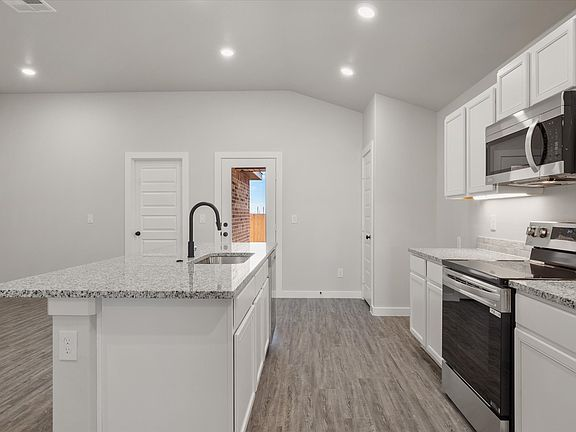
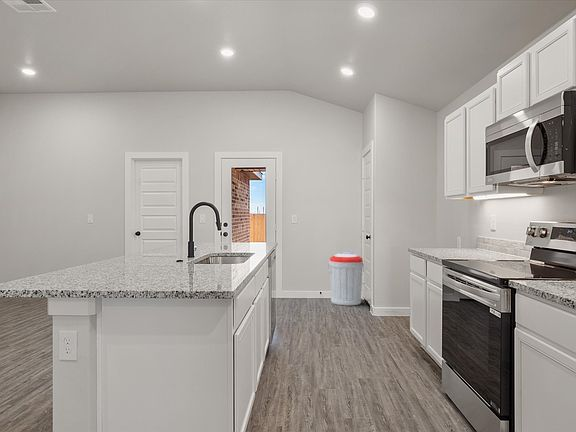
+ trash can [327,252,365,307]
